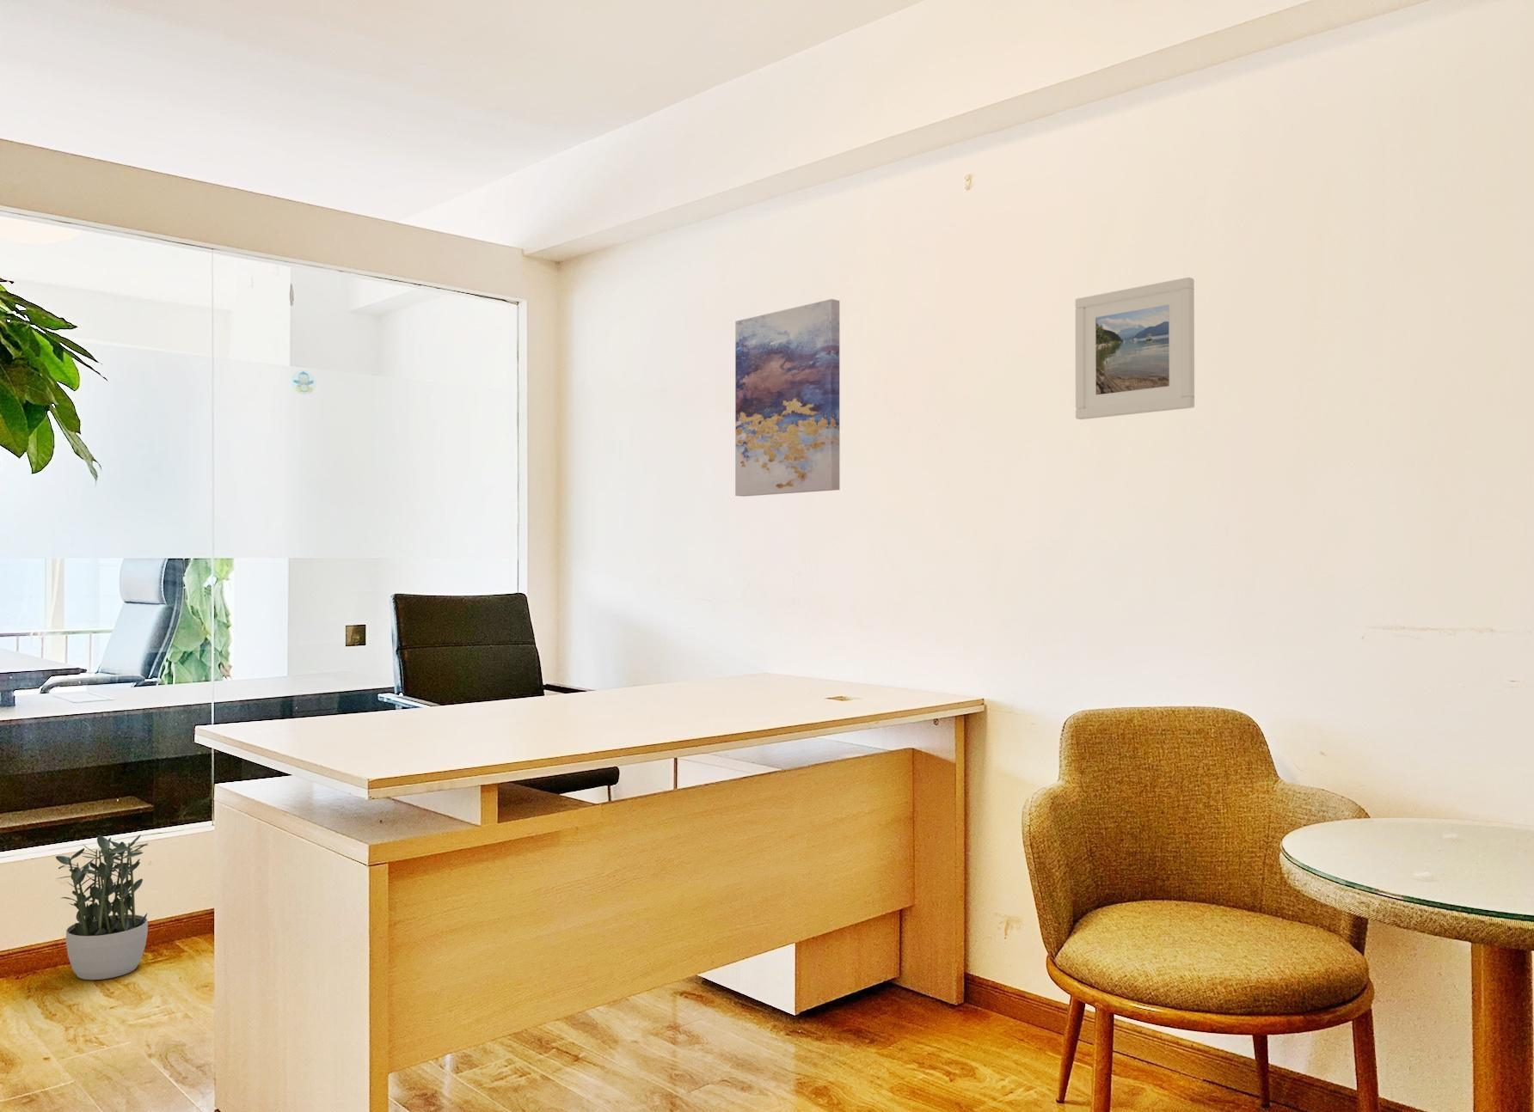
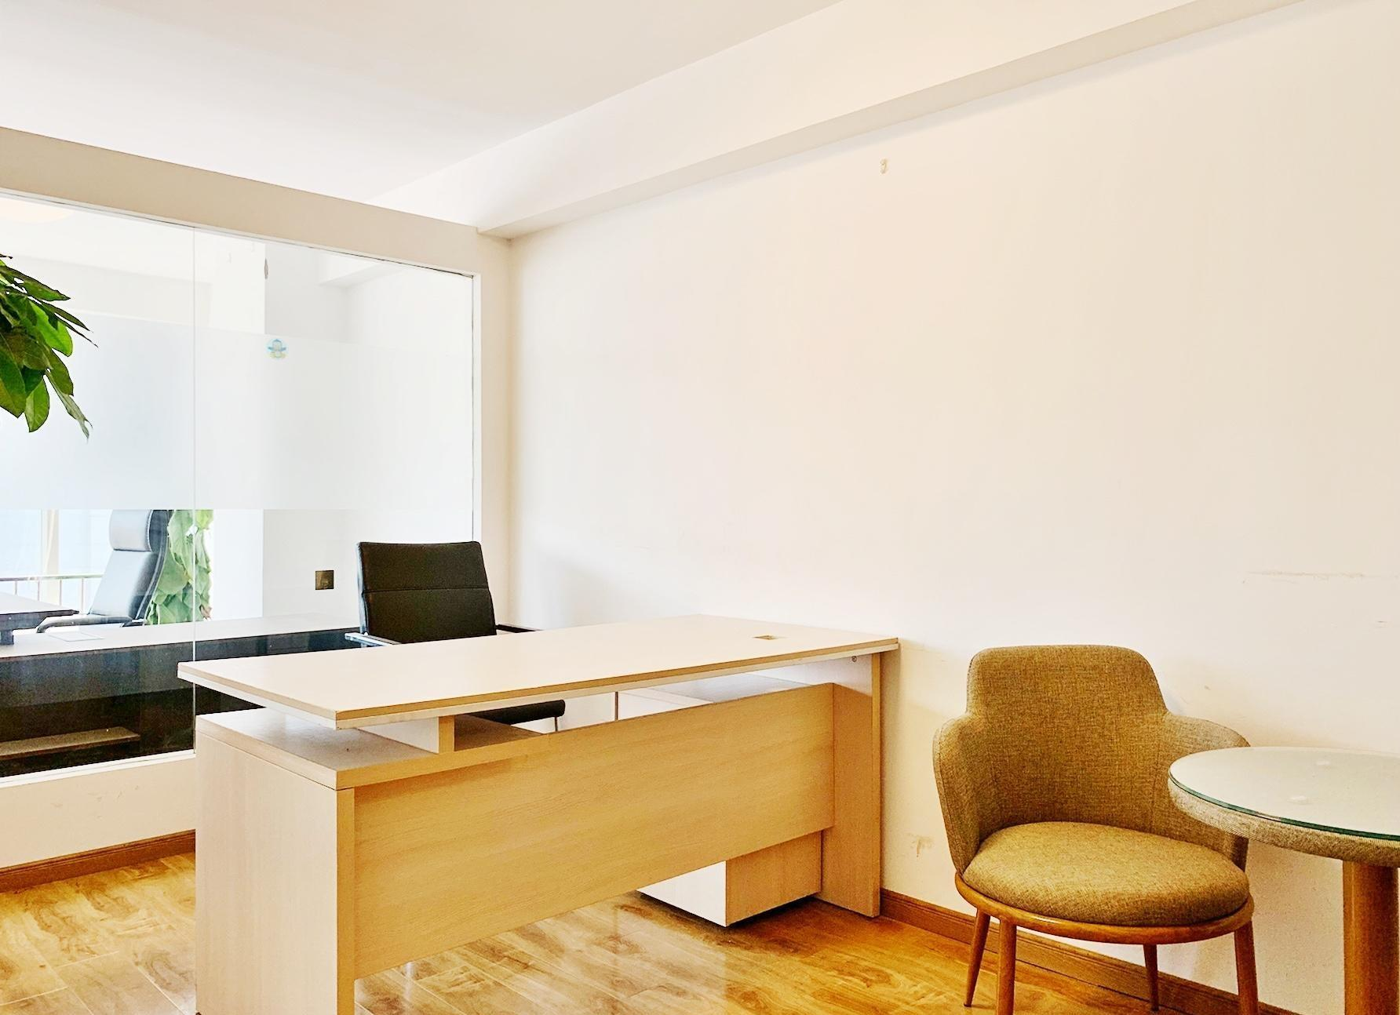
- potted plant [55,835,149,981]
- wall art [735,298,840,498]
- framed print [1074,276,1196,420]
